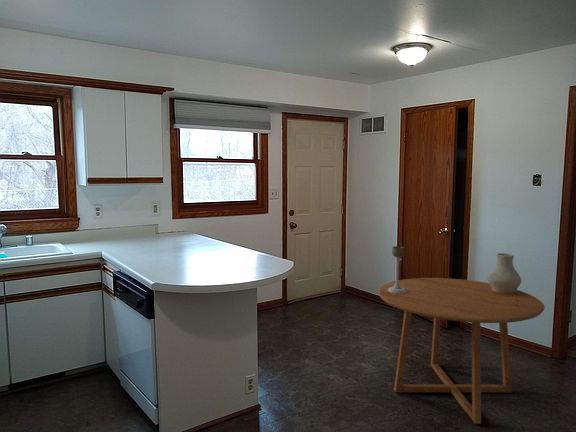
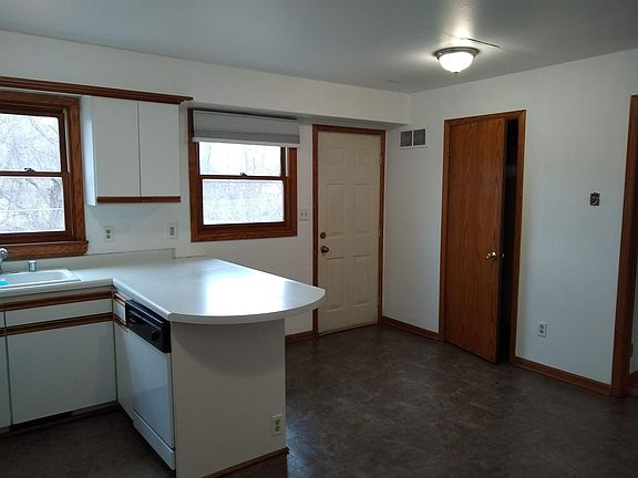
- dining table [377,277,546,425]
- vase [486,252,522,294]
- candle holder [388,245,407,293]
